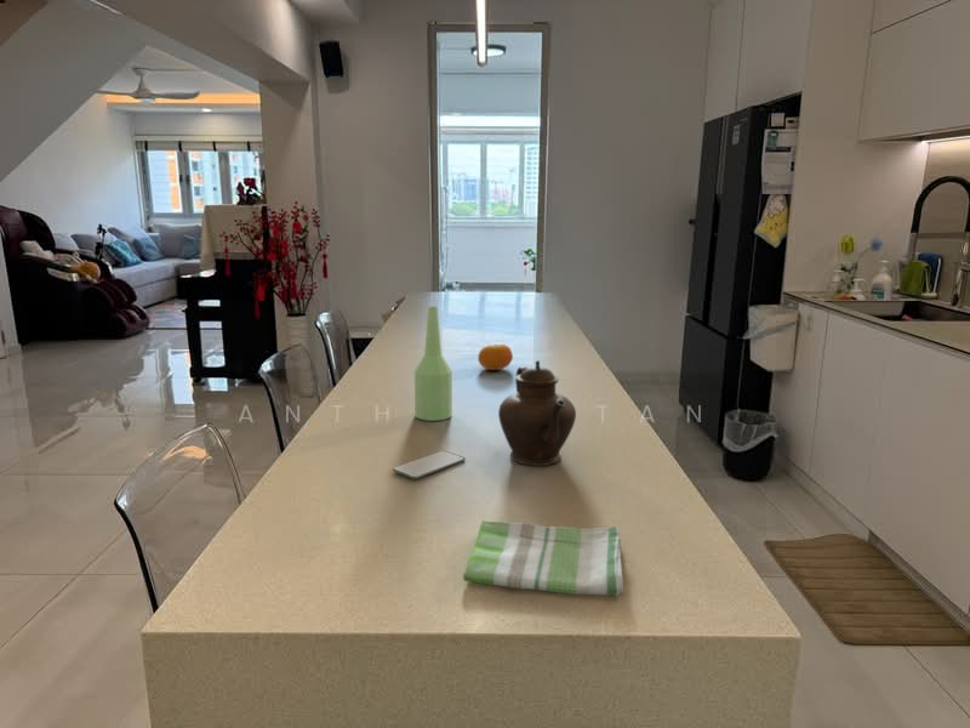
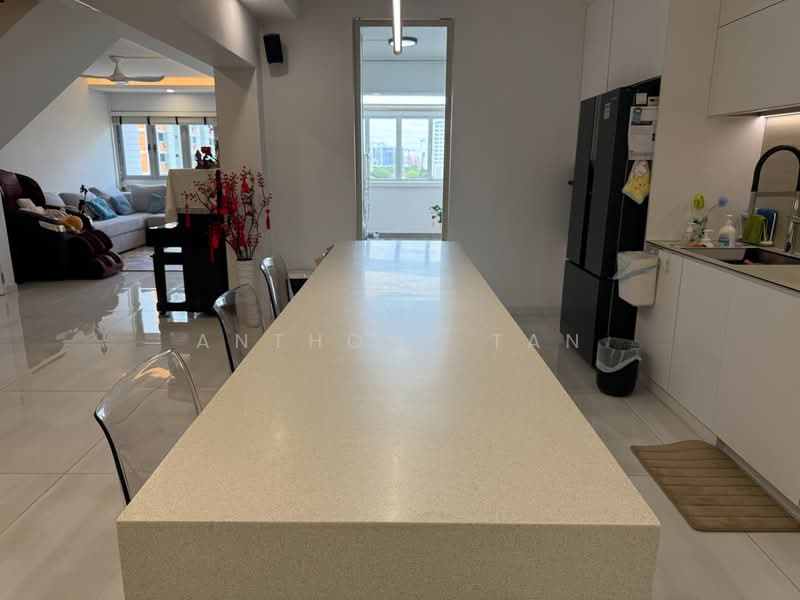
- bottle [413,306,453,422]
- dish towel [462,519,624,597]
- teapot [497,359,577,467]
- smartphone [392,449,467,480]
- fruit [477,343,514,371]
